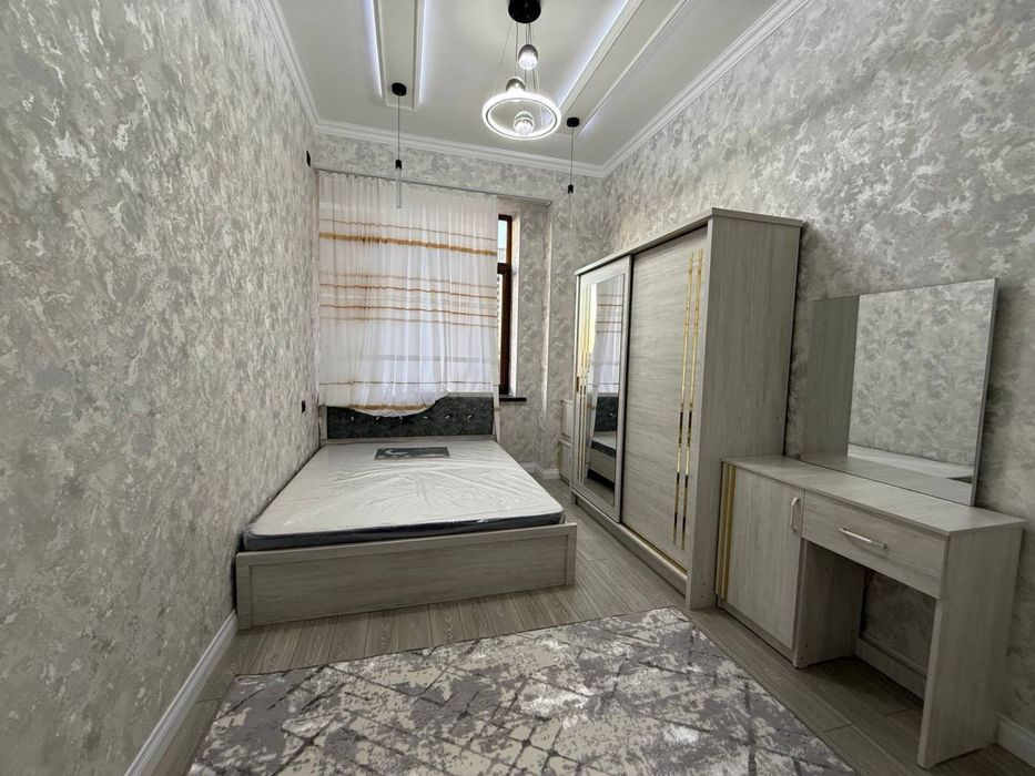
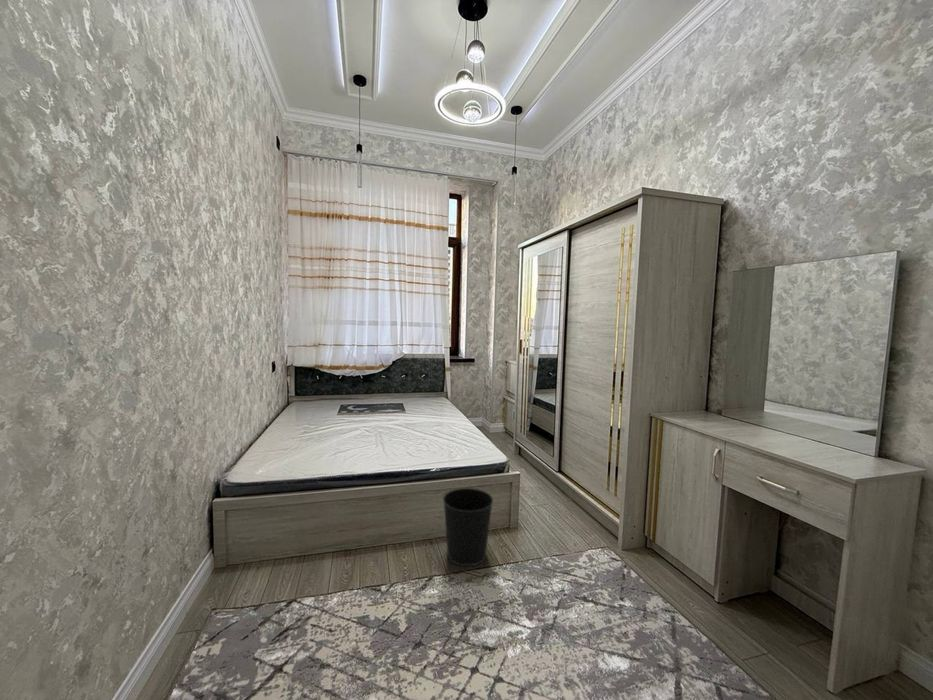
+ wastebasket [442,487,494,567]
